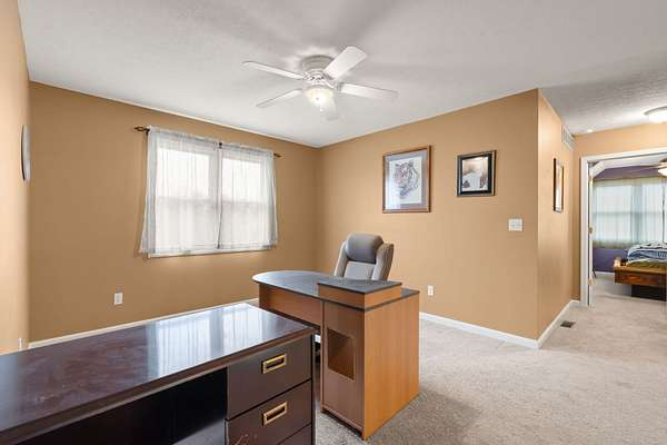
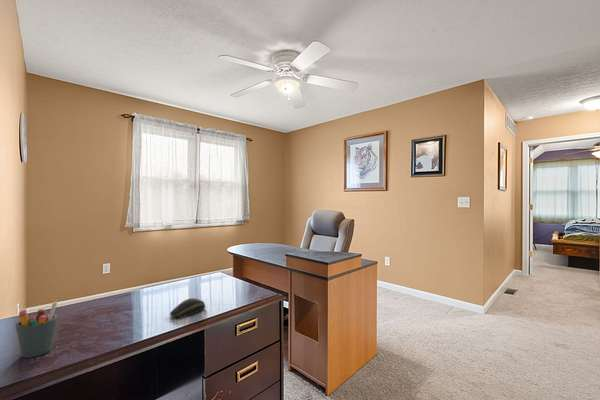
+ pen holder [14,300,58,359]
+ computer mouse [169,297,206,319]
